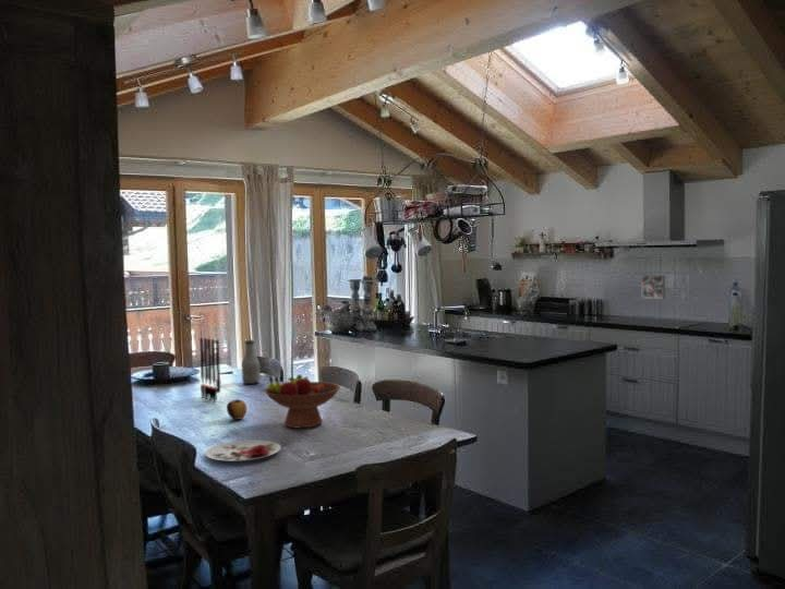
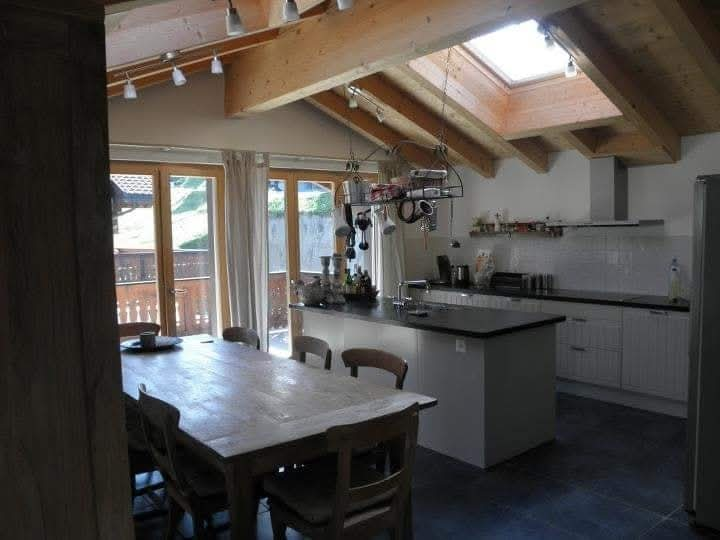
- plate [204,438,282,462]
- bottle [241,338,262,385]
- candle [198,337,221,402]
- decorative tile [640,274,666,300]
- fruit bowl [263,373,341,429]
- apple [226,398,247,421]
